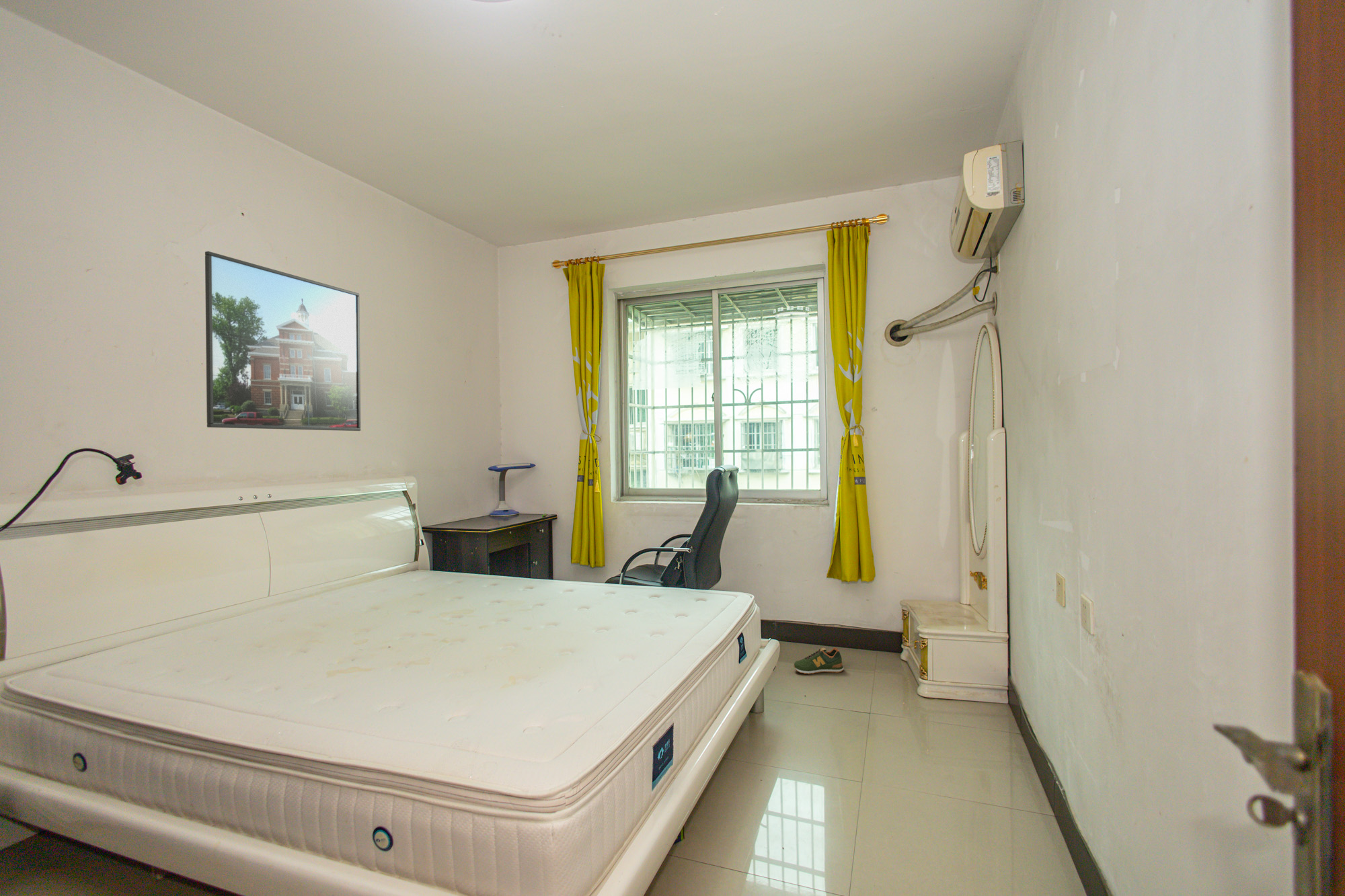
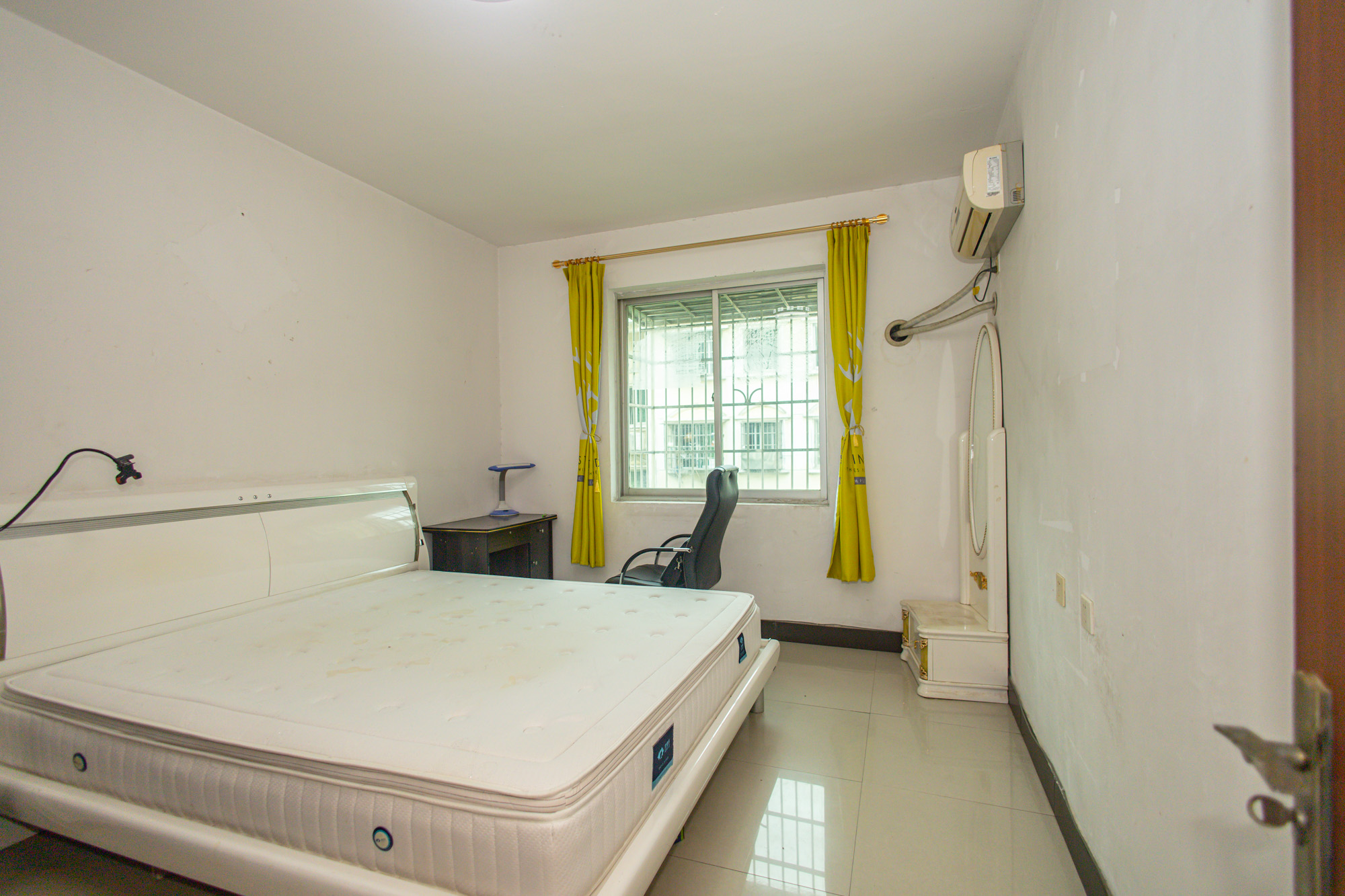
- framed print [204,251,361,432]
- shoe [794,647,844,675]
